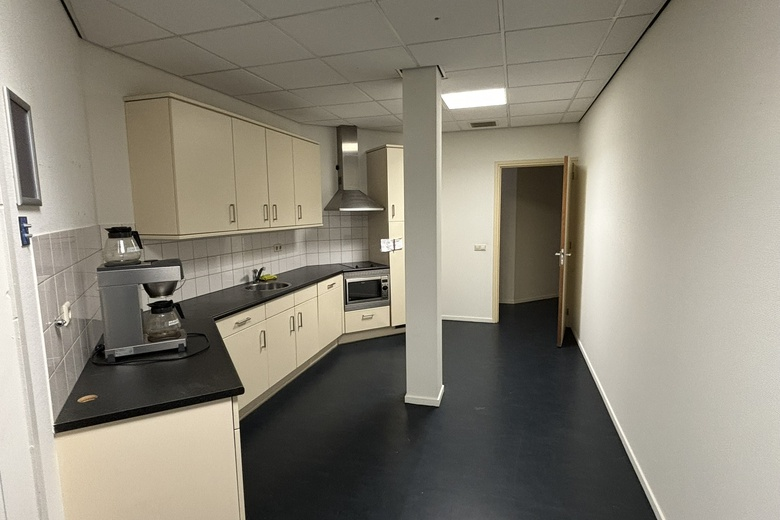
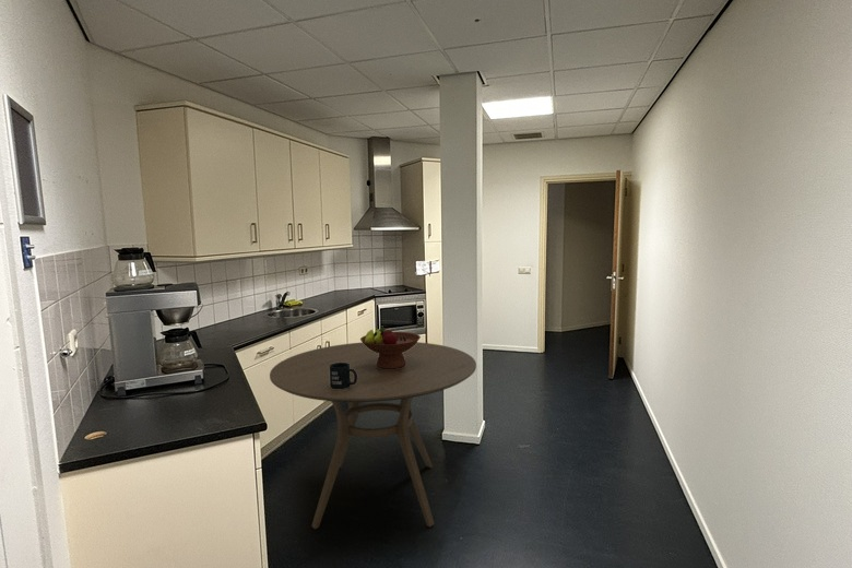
+ dining table [269,341,477,530]
+ fruit bowl [359,327,422,369]
+ mug [330,363,357,389]
